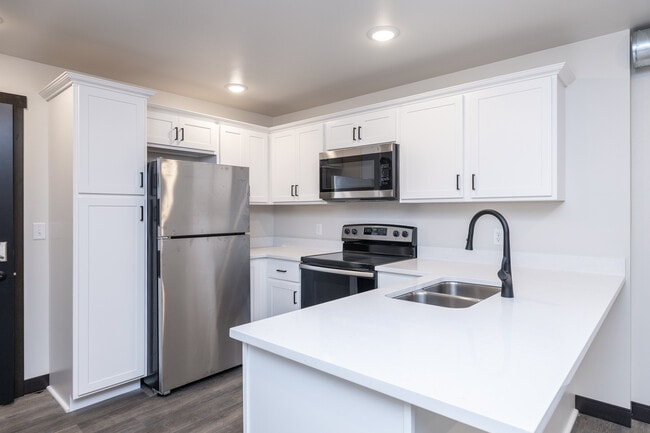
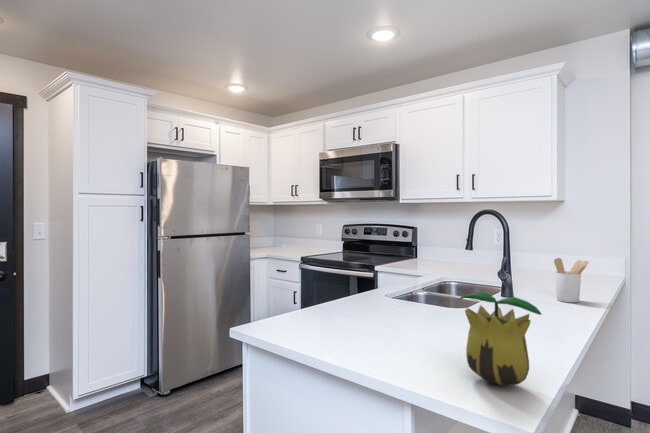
+ utensil holder [553,257,590,303]
+ plant pot [457,291,543,387]
